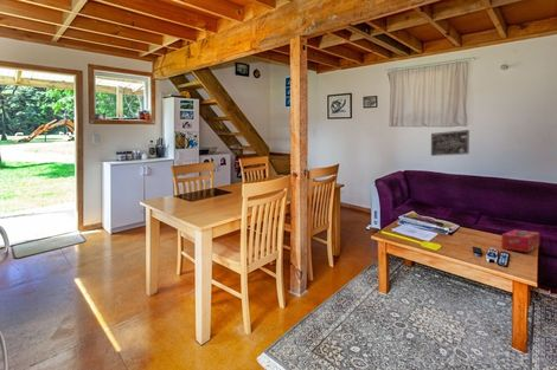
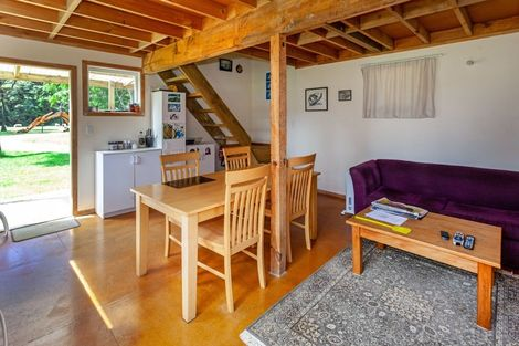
- tissue box [500,228,540,253]
- wall art [430,129,470,157]
